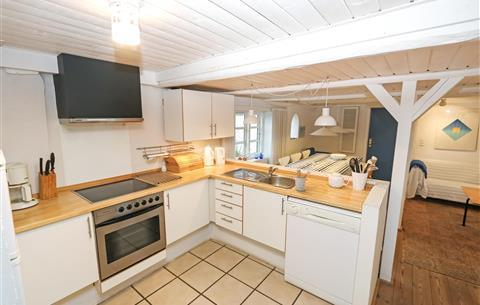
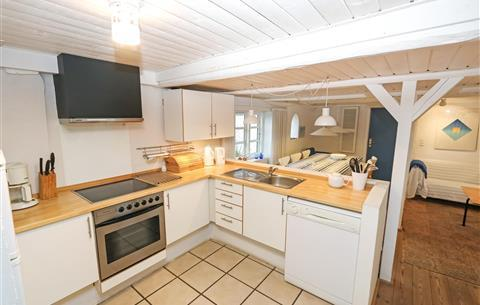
- utensil holder [294,169,312,192]
